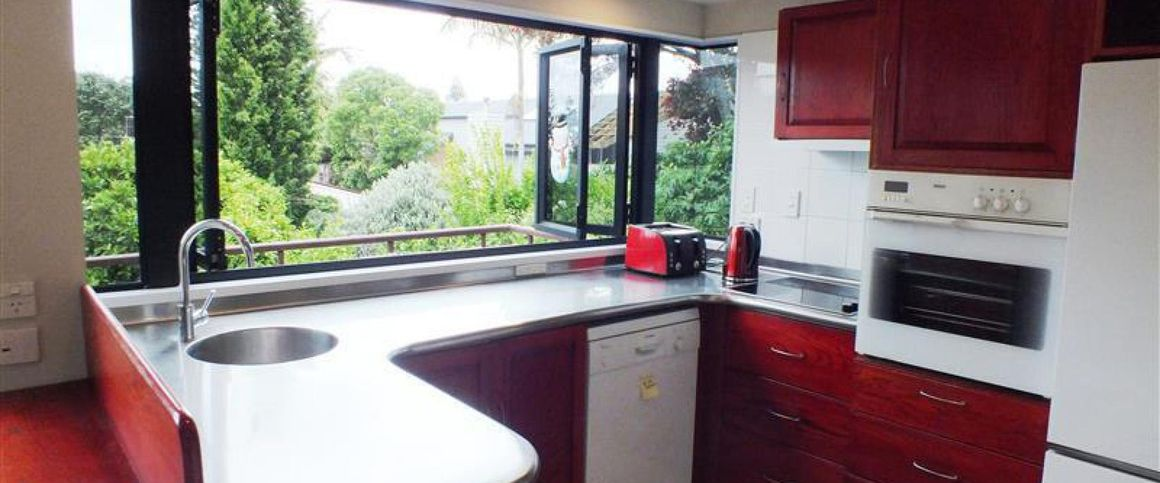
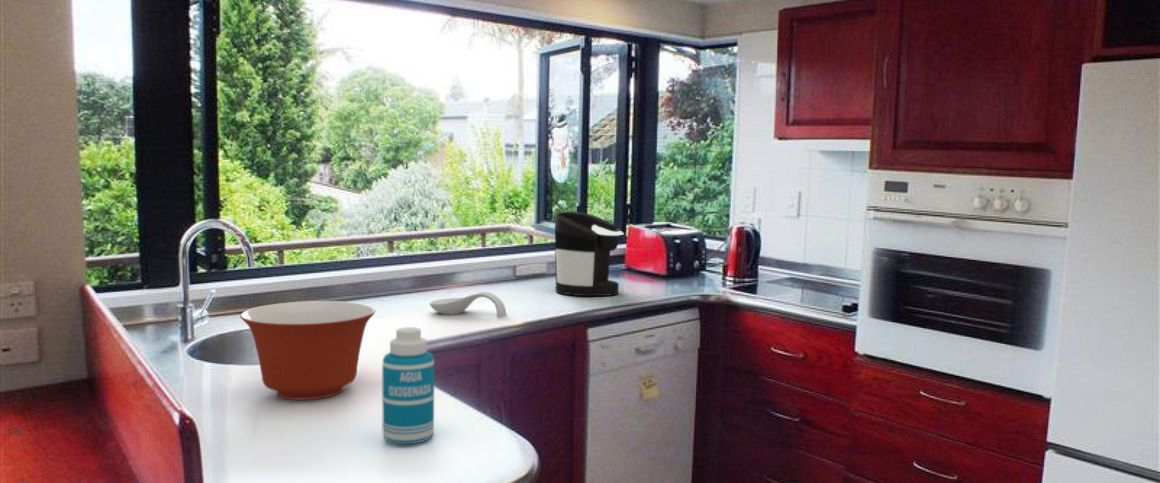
+ bottle [381,326,435,445]
+ mixing bowl [239,300,377,401]
+ coffee maker [554,210,625,297]
+ spoon rest [428,291,507,319]
